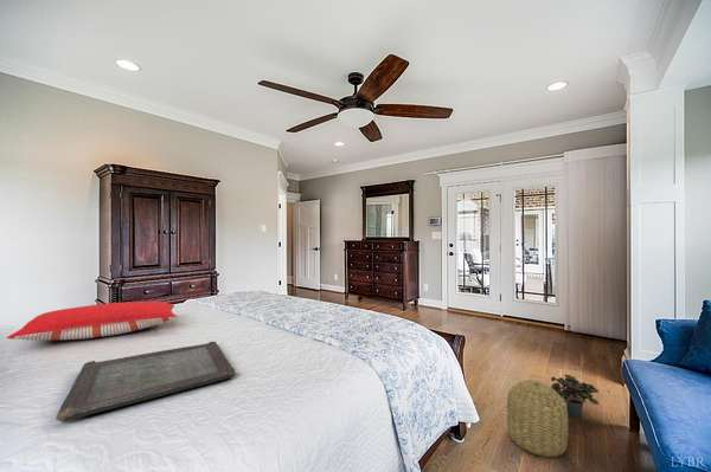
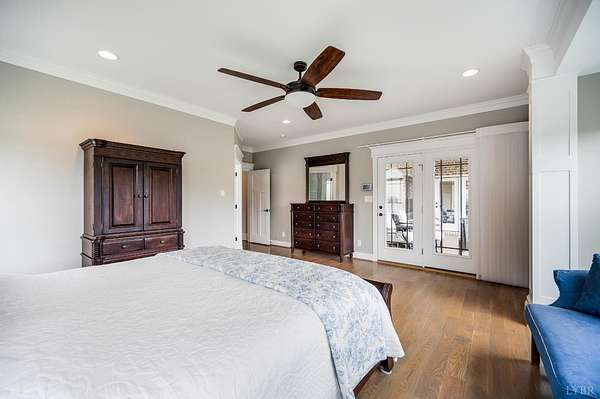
- serving tray [55,341,236,422]
- basket [506,379,569,458]
- potted plant [550,374,601,419]
- pillow [6,300,179,342]
